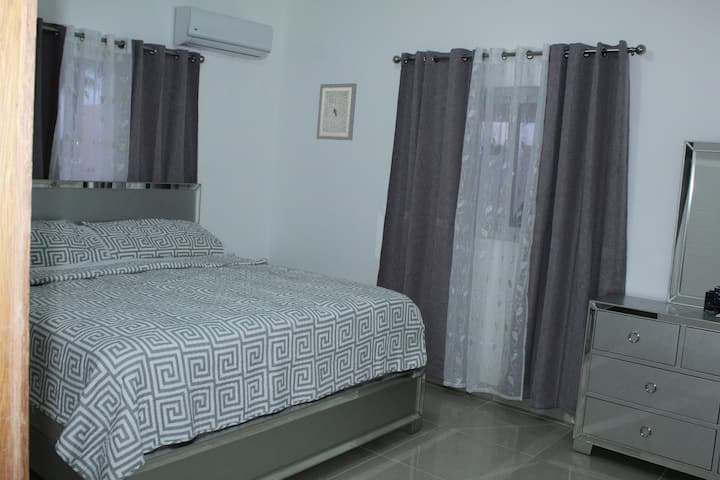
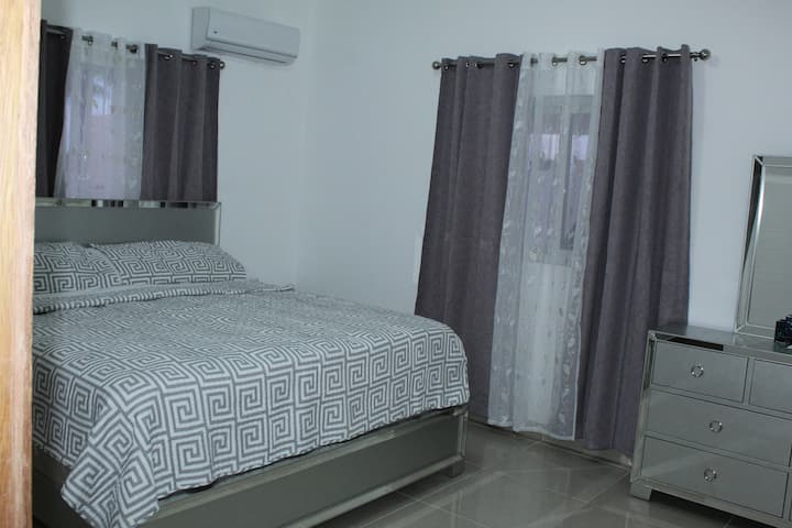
- wall art [315,82,358,141]
